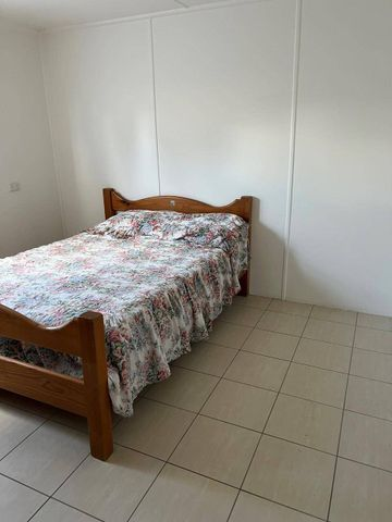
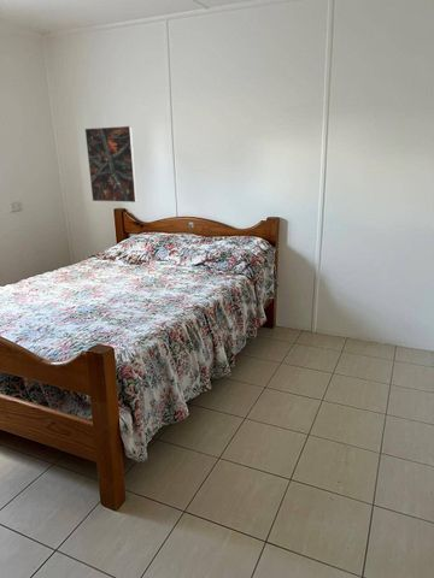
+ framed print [83,125,139,204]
